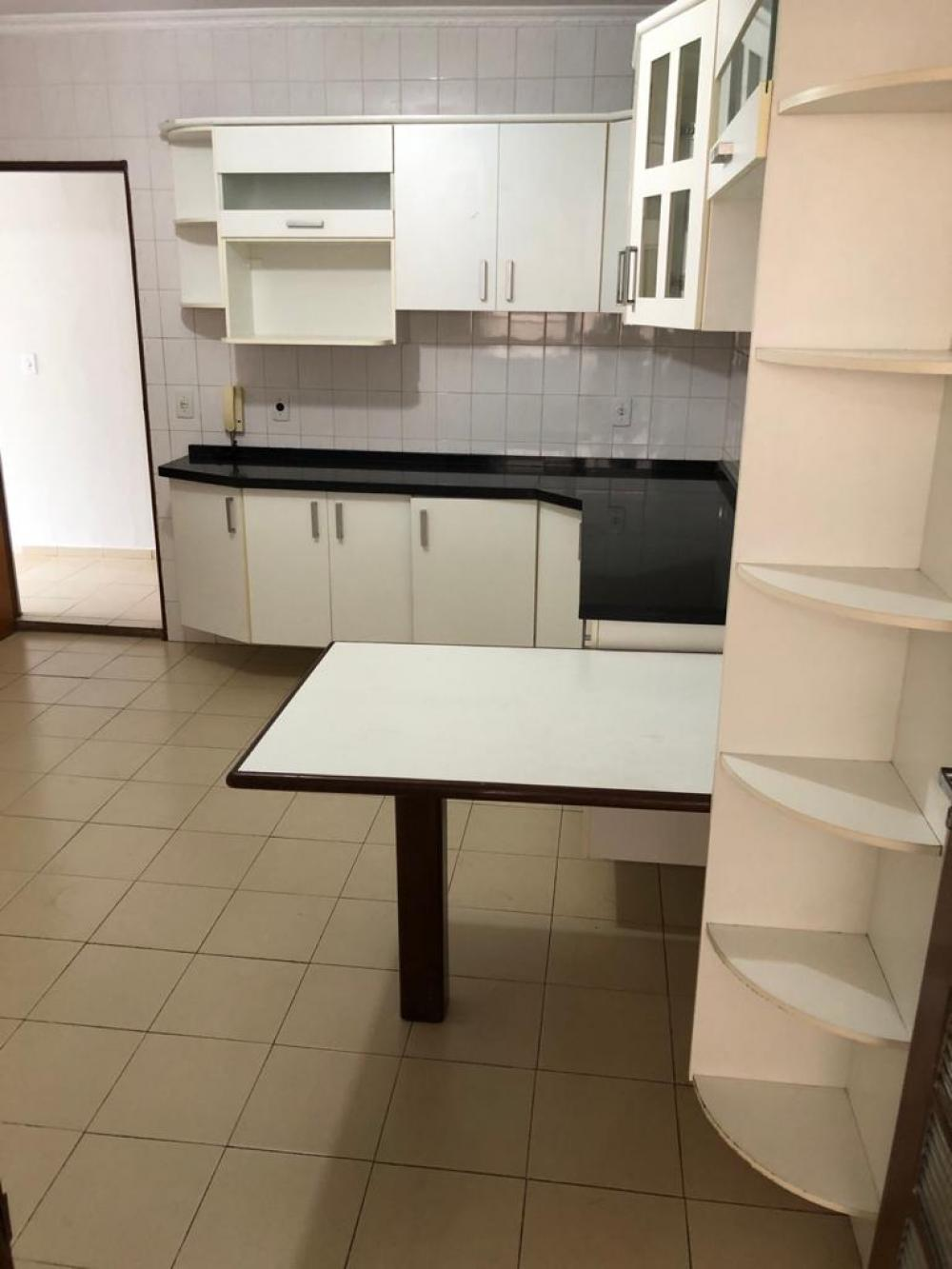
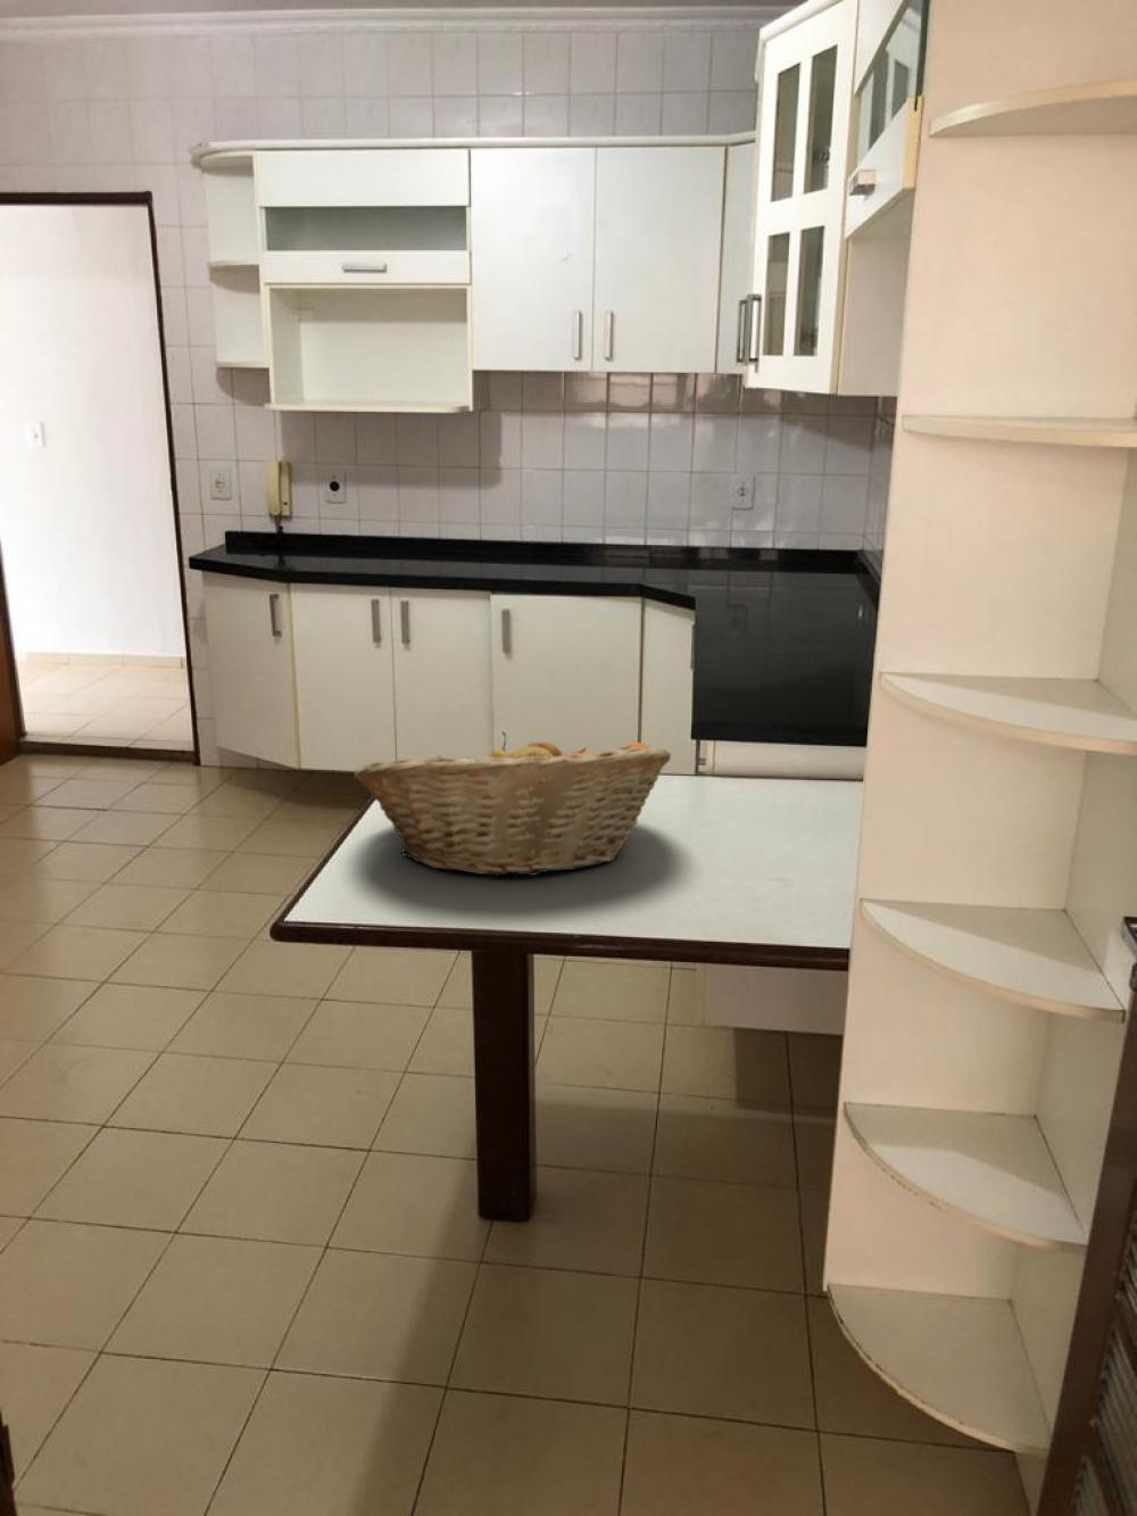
+ fruit basket [354,730,672,877]
